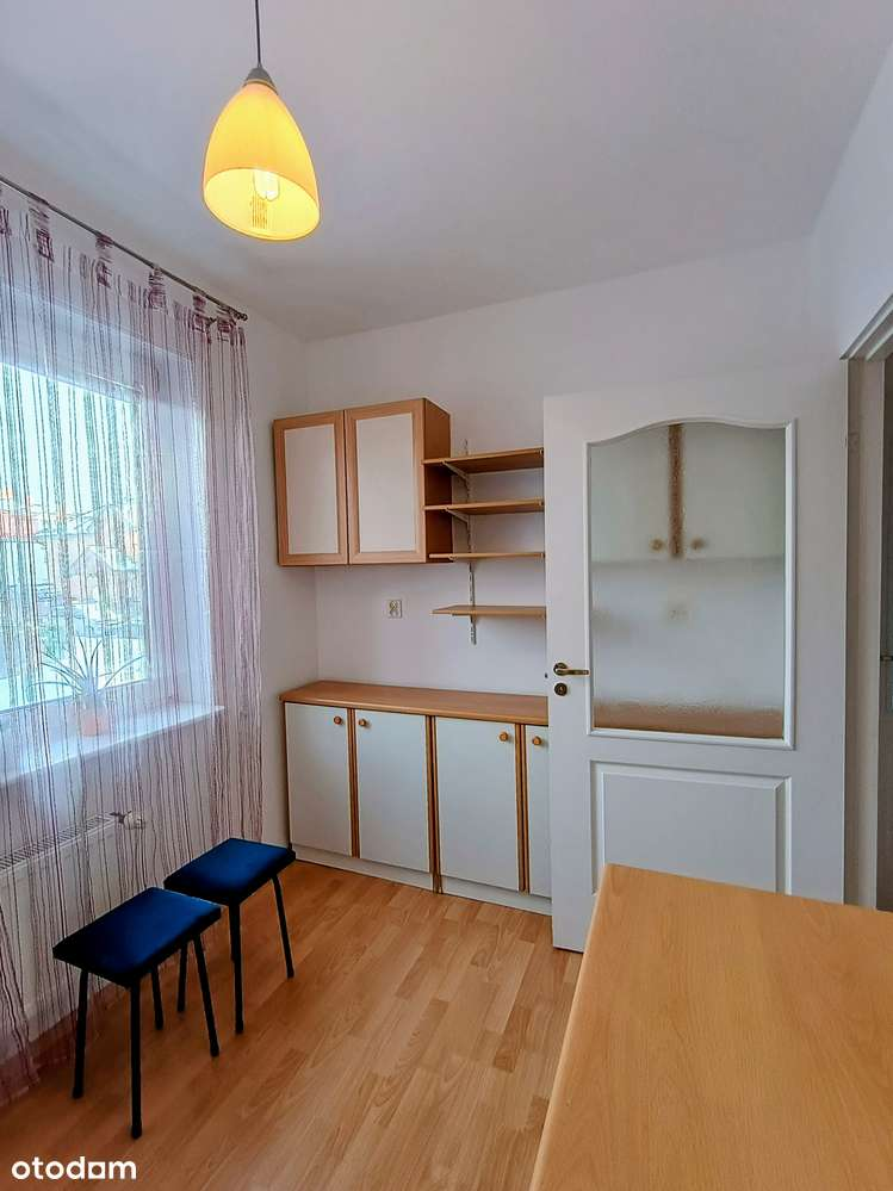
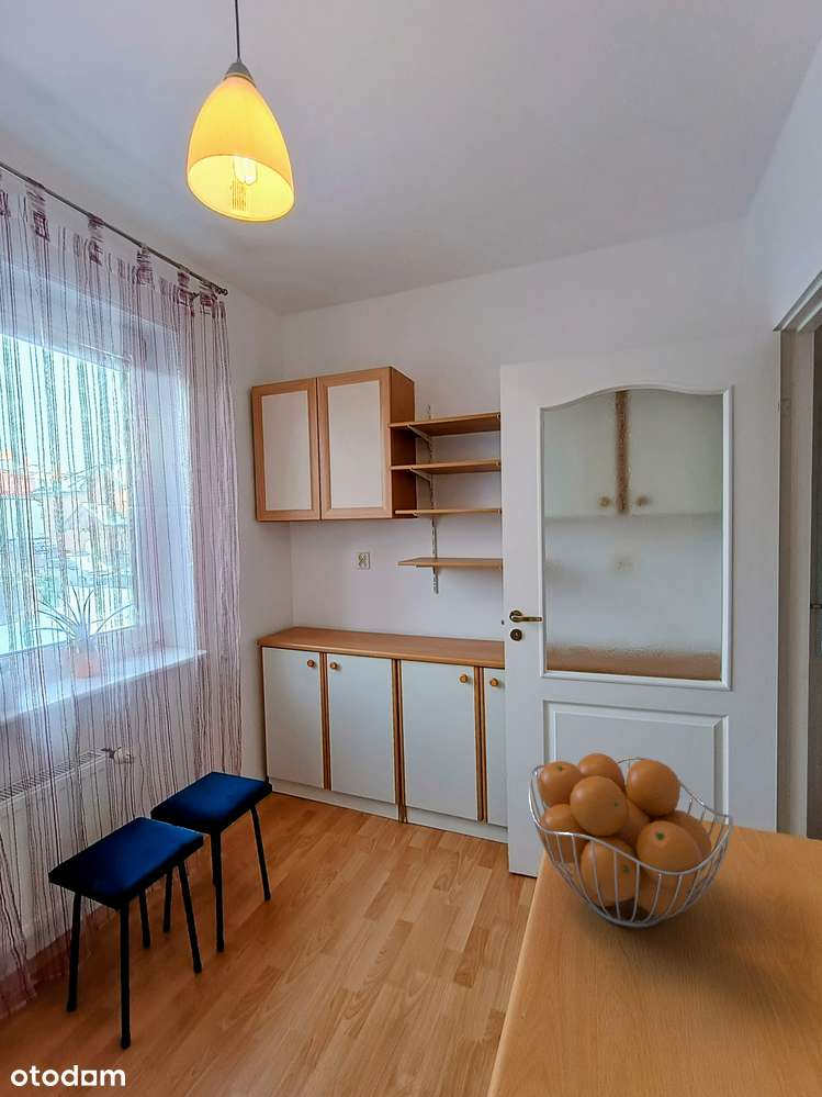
+ fruit basket [528,752,734,929]
